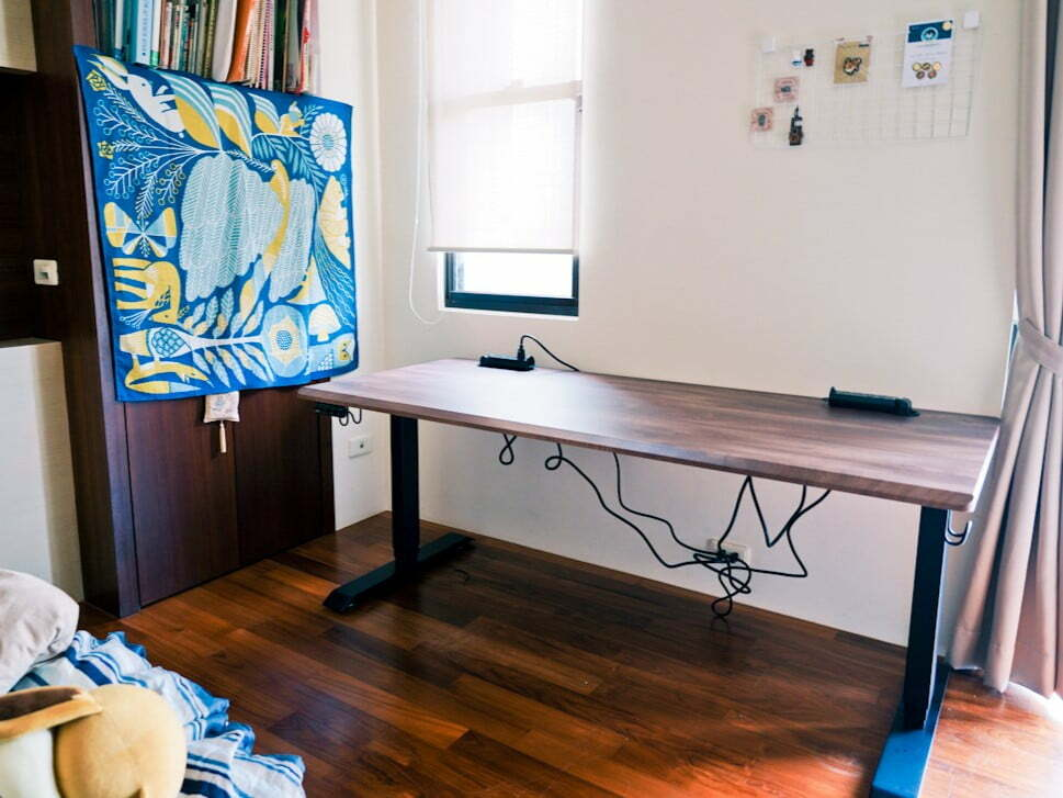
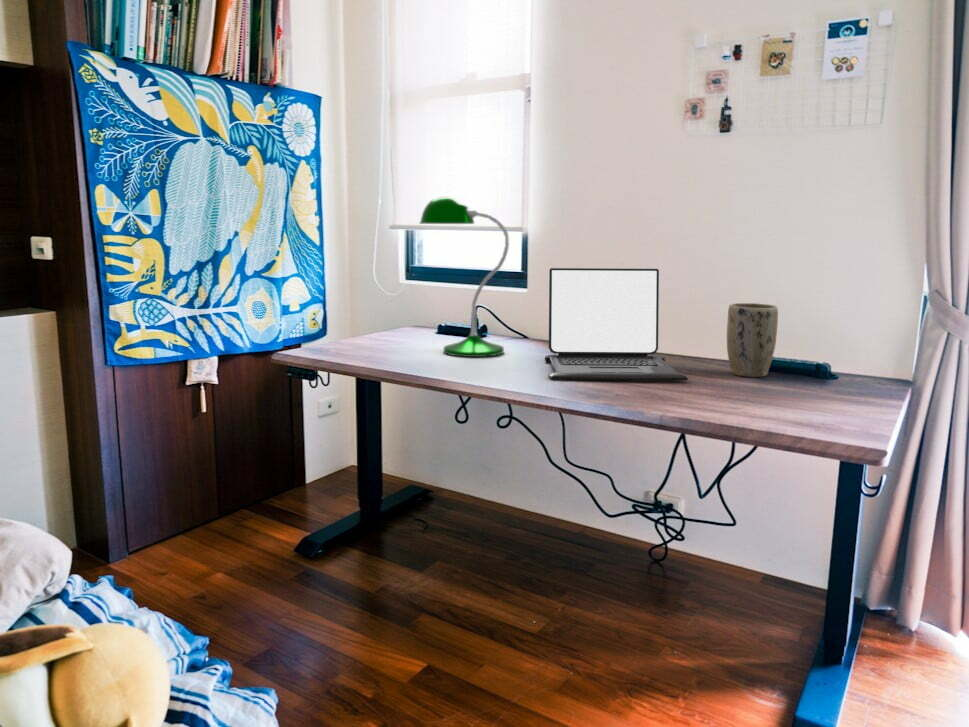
+ plant pot [726,302,779,378]
+ desk lamp [418,195,510,358]
+ laptop [544,267,689,381]
